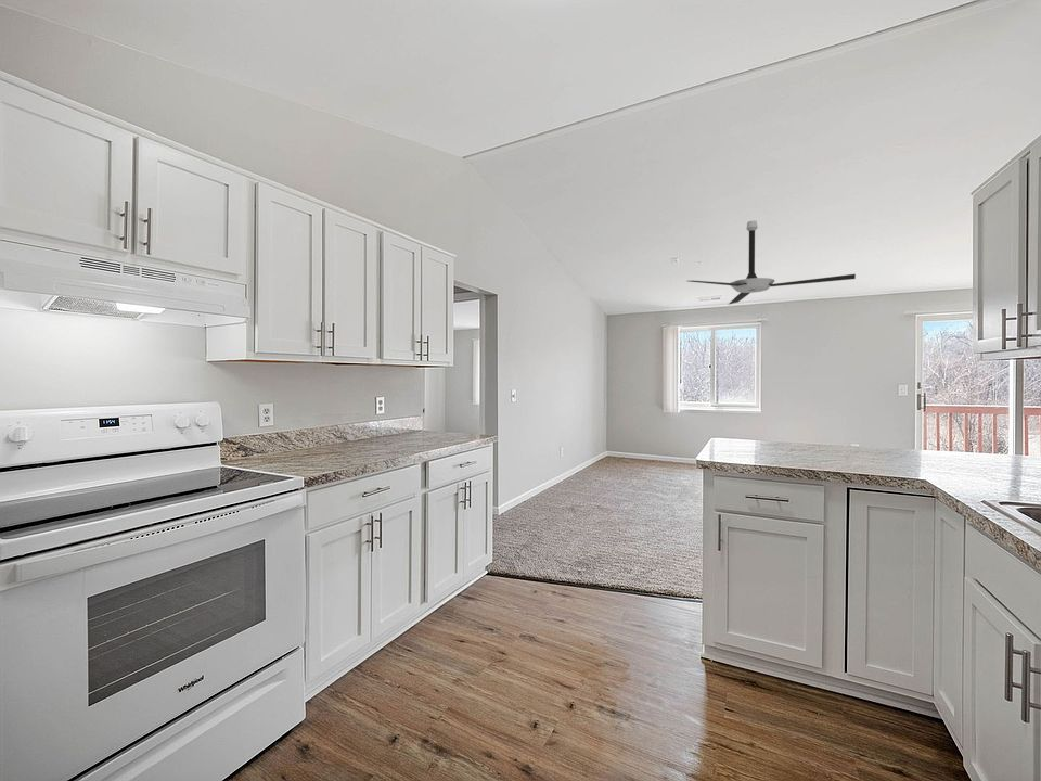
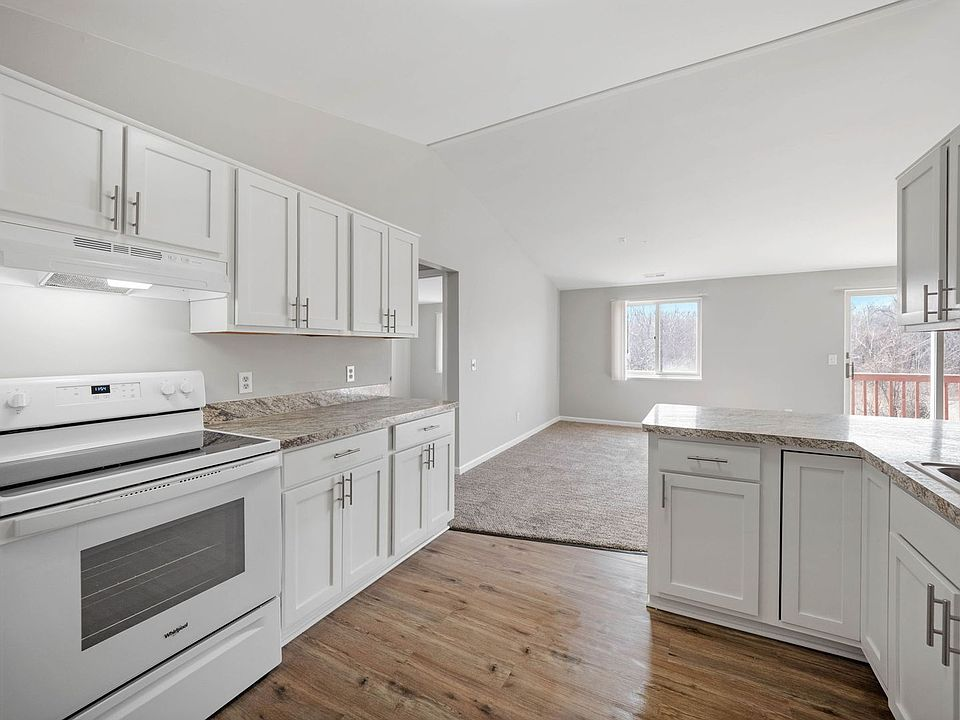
- ceiling fan [687,219,857,306]
